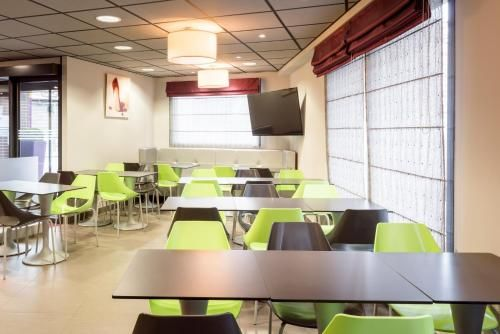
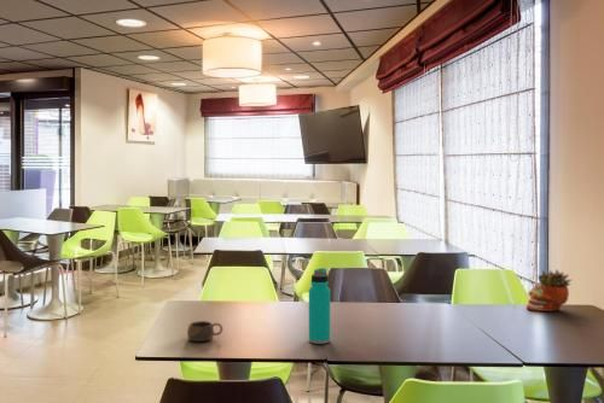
+ cup [186,320,223,343]
+ water bottle [308,267,331,345]
+ succulent planter [525,269,573,313]
